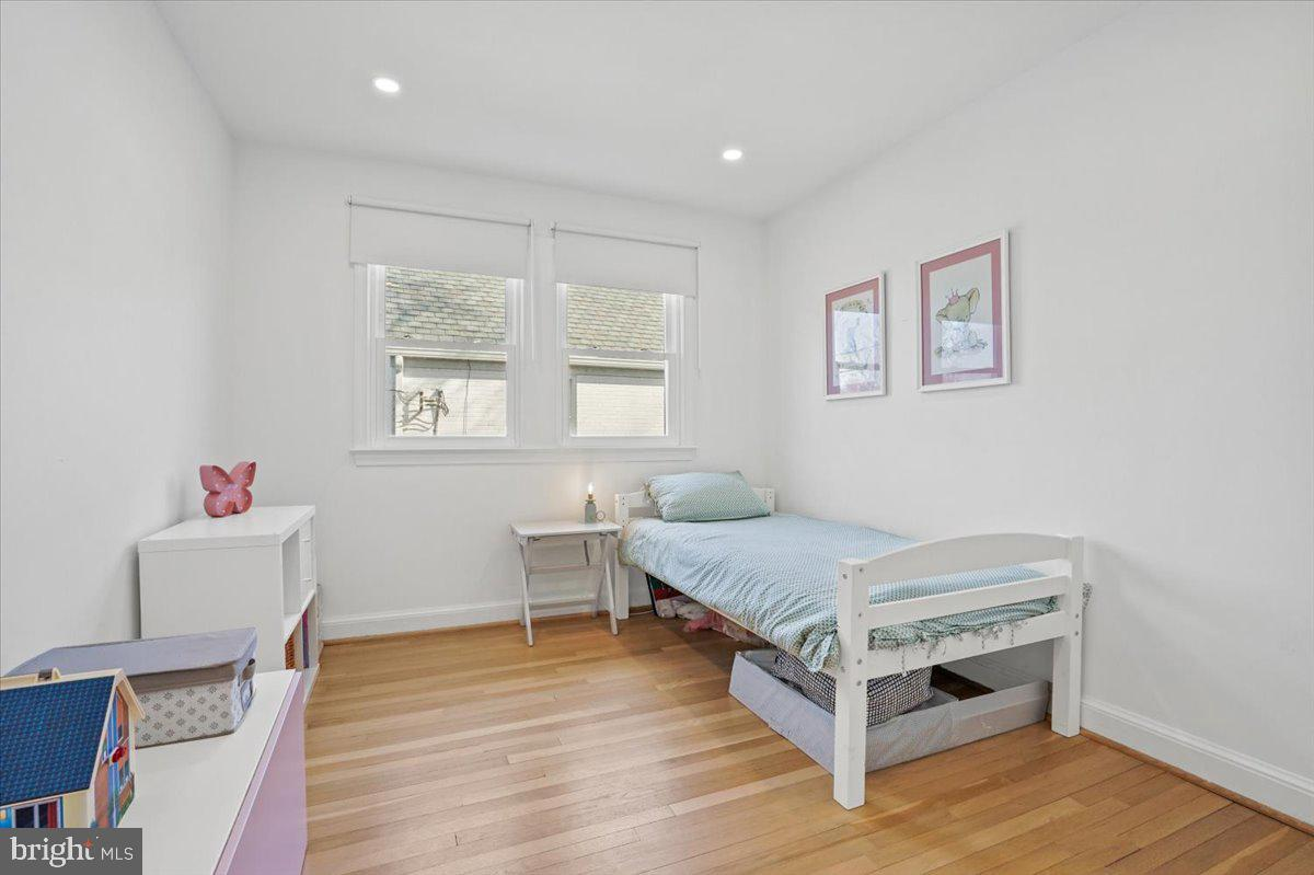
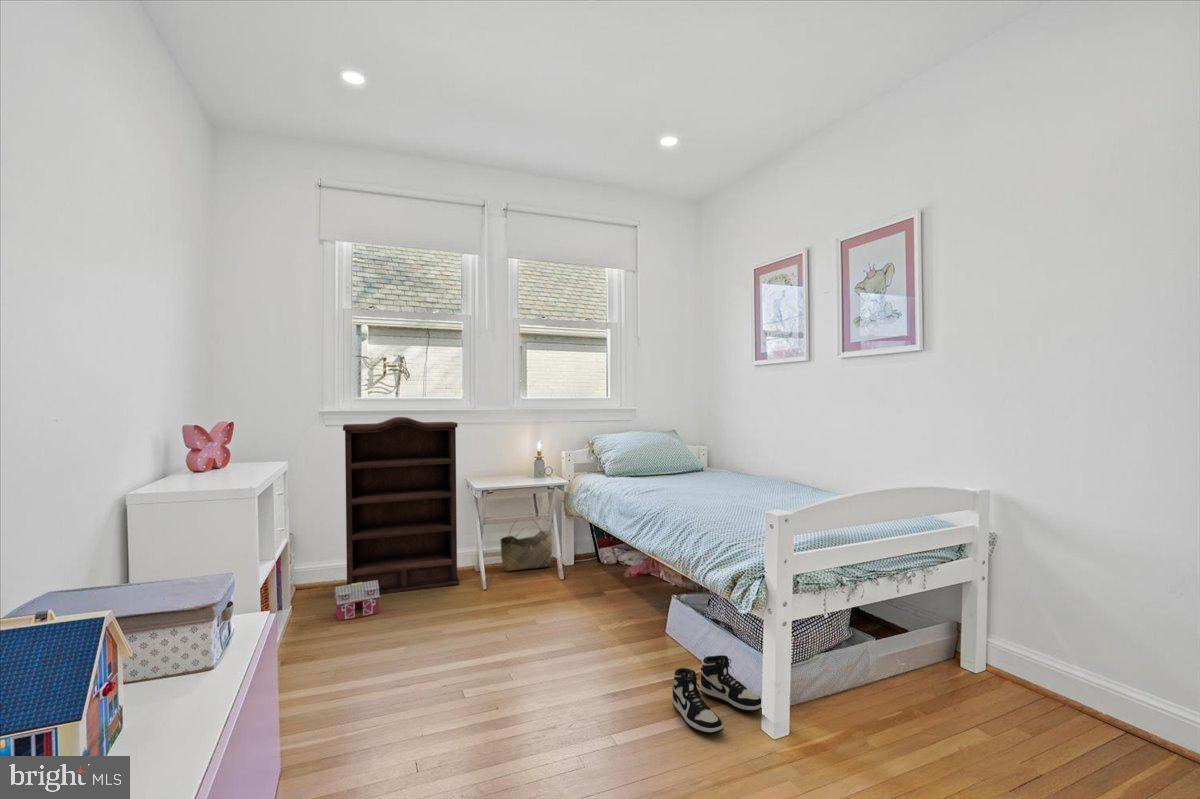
+ basket [499,519,553,572]
+ toy house [334,580,381,622]
+ bookshelf [342,416,460,596]
+ sneaker [671,654,763,735]
